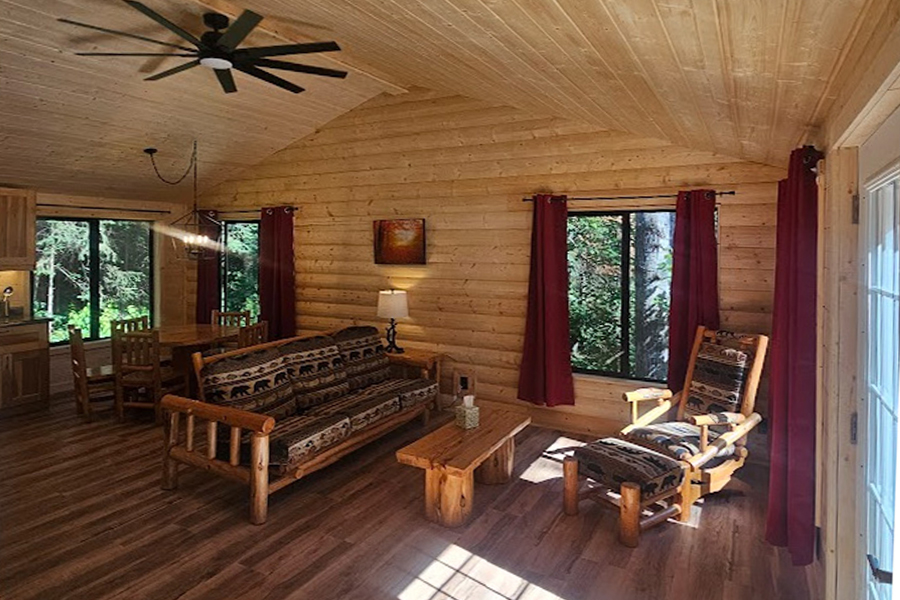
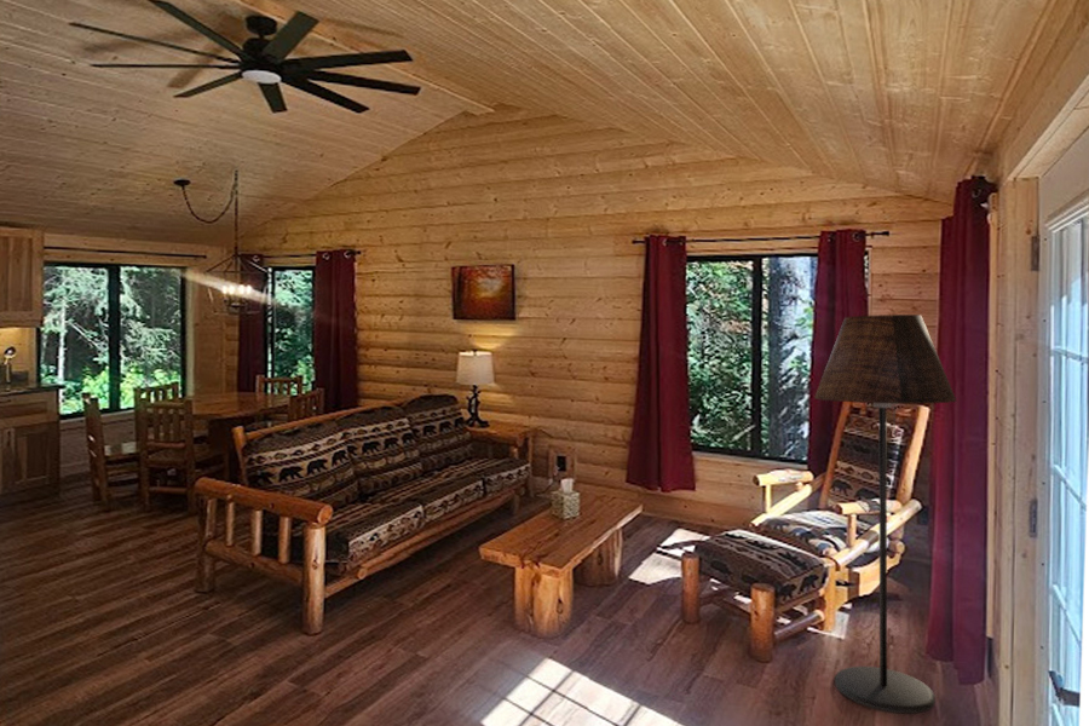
+ floor lamp [813,313,957,715]
